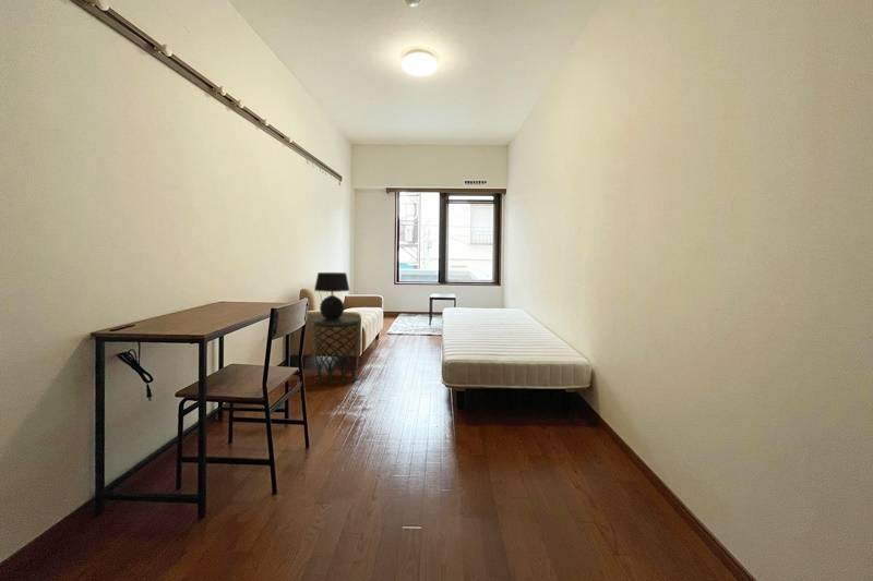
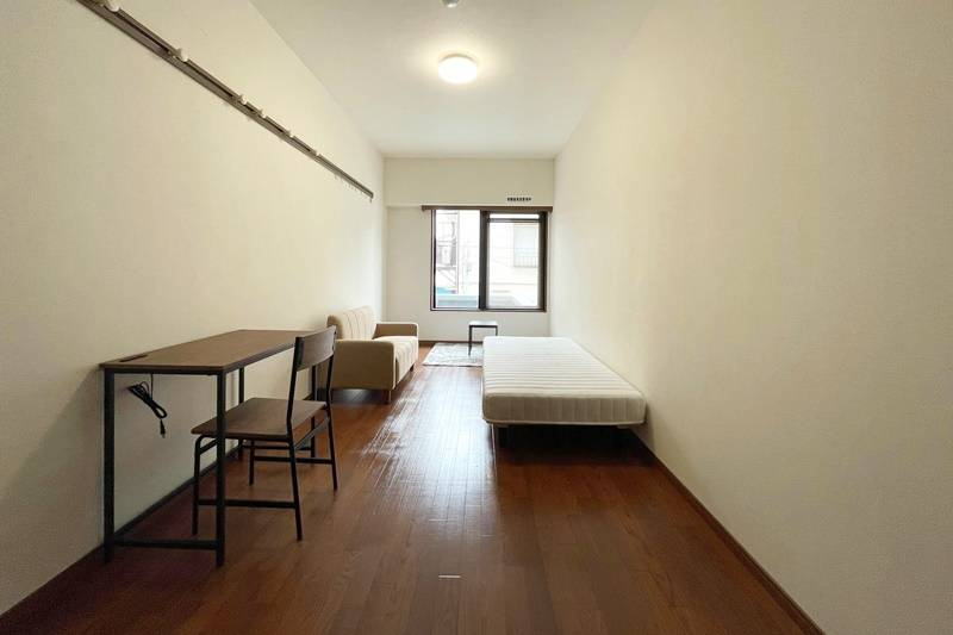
- table lamp [313,271,350,319]
- side table [311,315,362,388]
